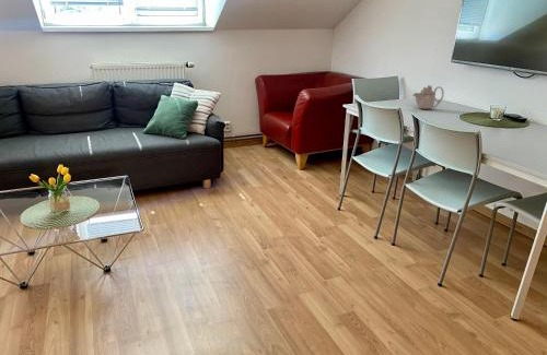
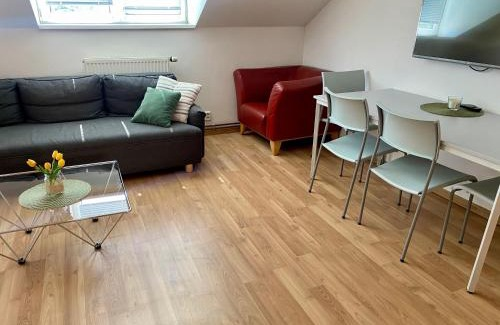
- teapot [412,84,445,110]
